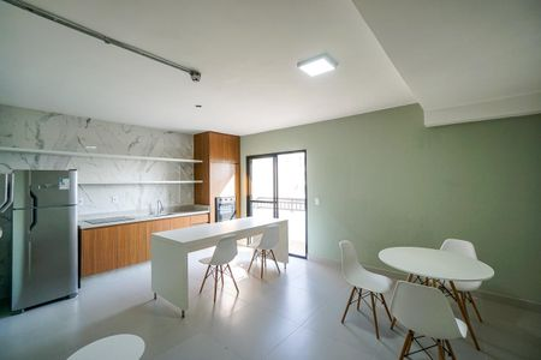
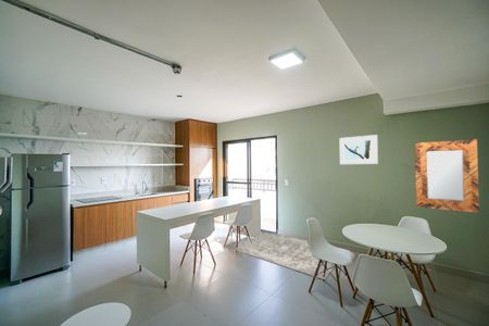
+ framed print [338,134,379,165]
+ rug [222,229,351,280]
+ home mirror [414,138,480,213]
